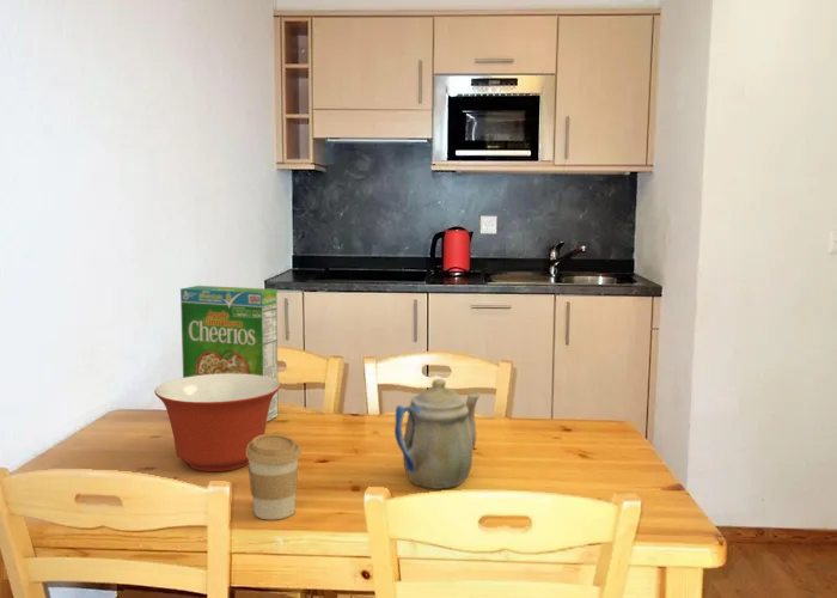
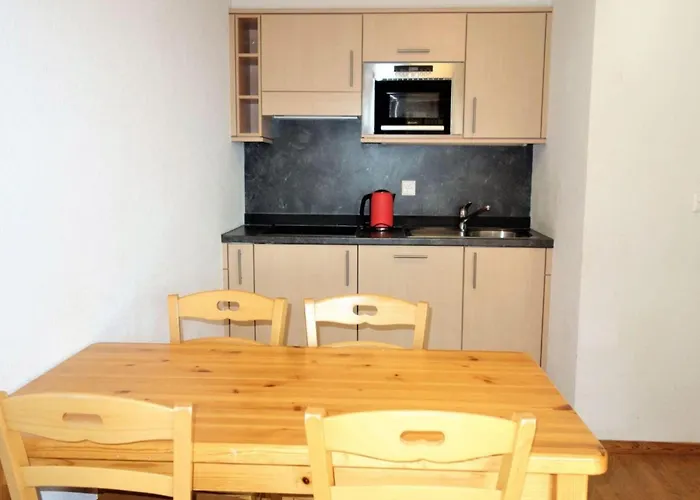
- cereal box [179,285,280,423]
- teapot [393,378,481,490]
- mixing bowl [153,373,282,472]
- coffee cup [246,433,303,520]
